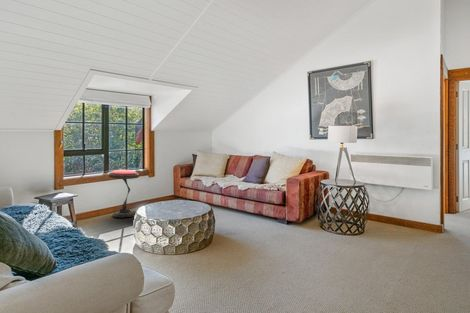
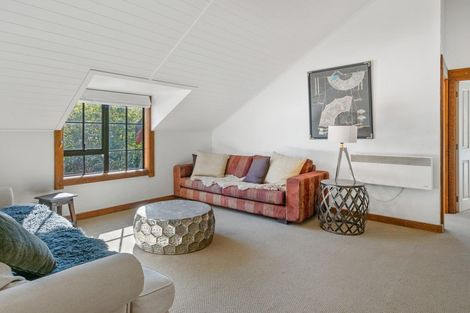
- side table [107,169,140,218]
